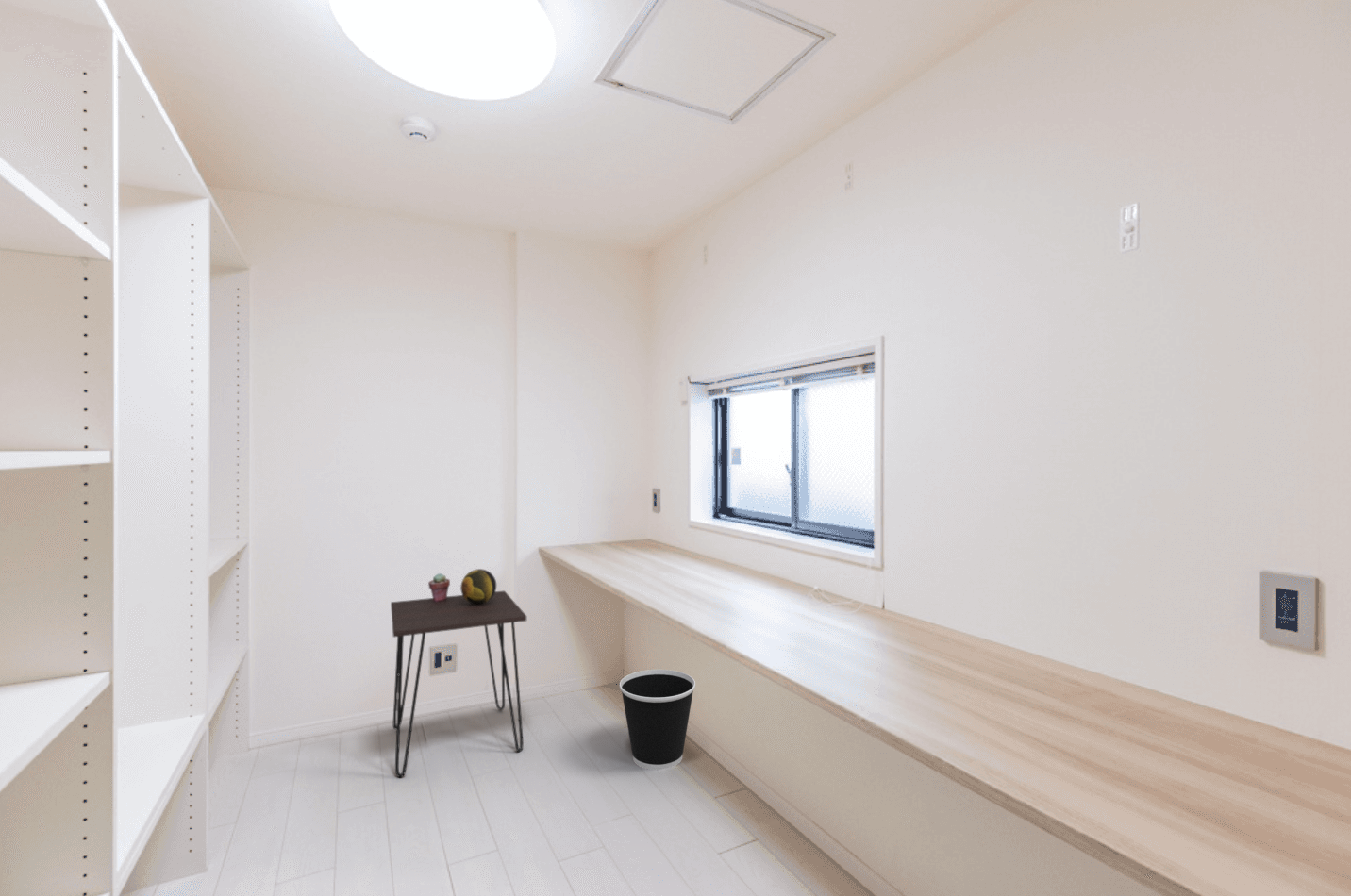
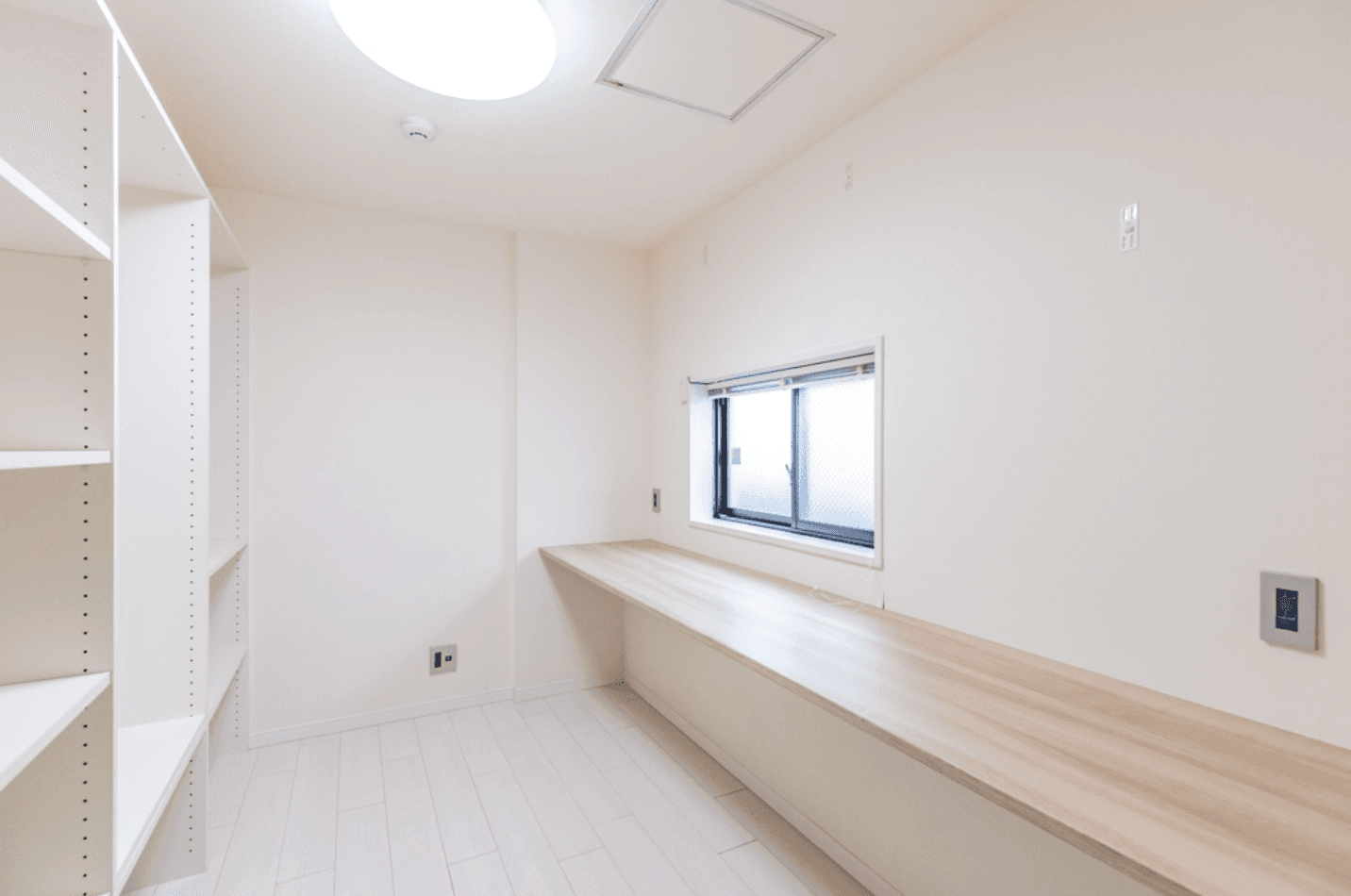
- decorative orb [459,568,497,604]
- desk [390,589,527,778]
- potted succulent [427,572,451,602]
- wastebasket [619,669,696,771]
